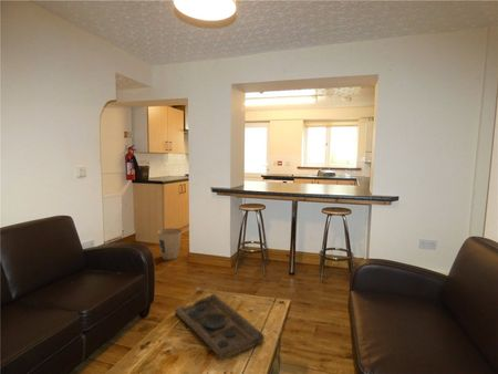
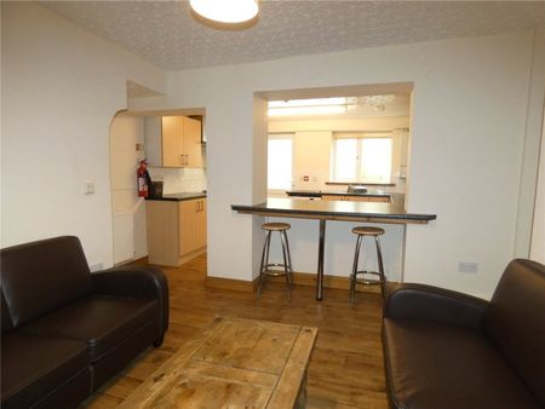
- decorative tray [174,293,266,361]
- trash can [157,227,183,261]
